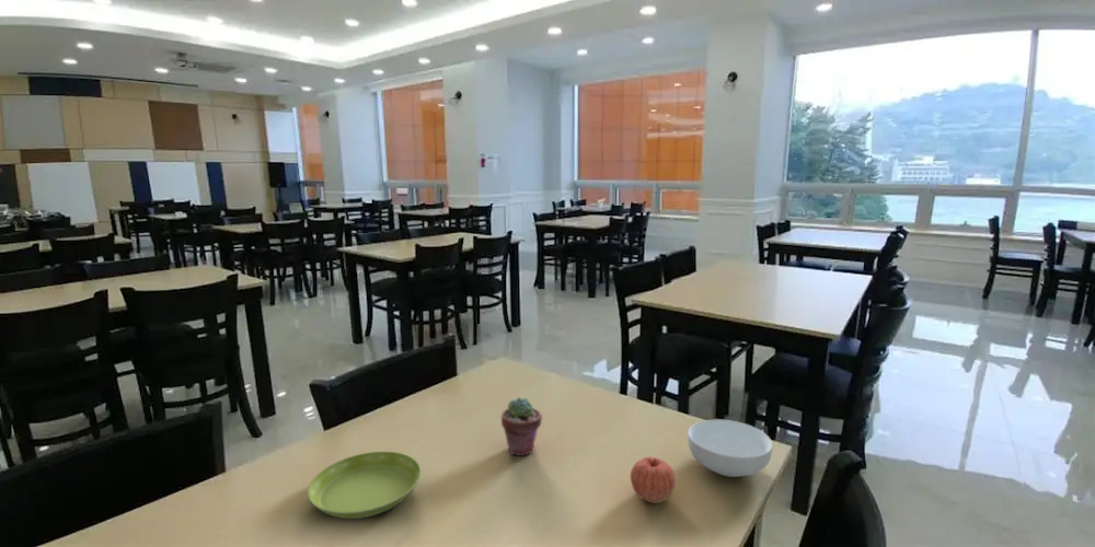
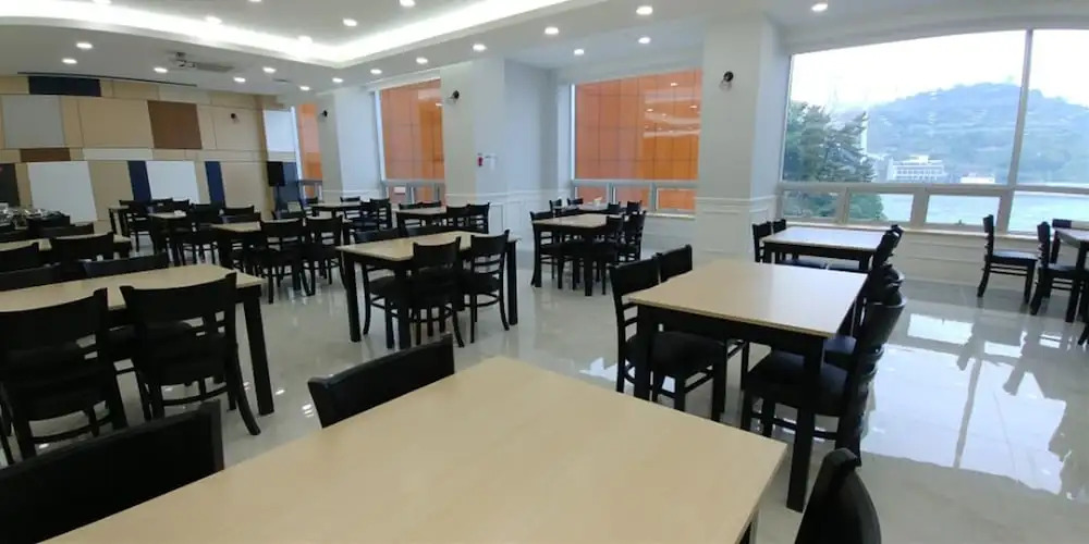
- potted succulent [500,396,543,457]
- cereal bowl [687,418,774,478]
- apple [630,455,677,504]
- saucer [307,451,422,520]
